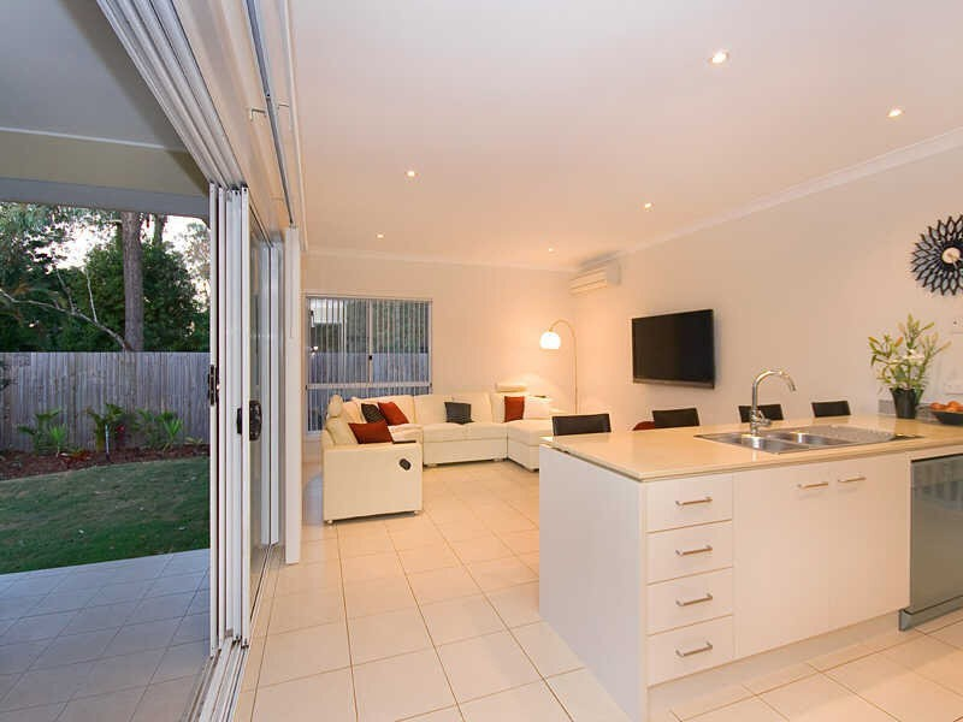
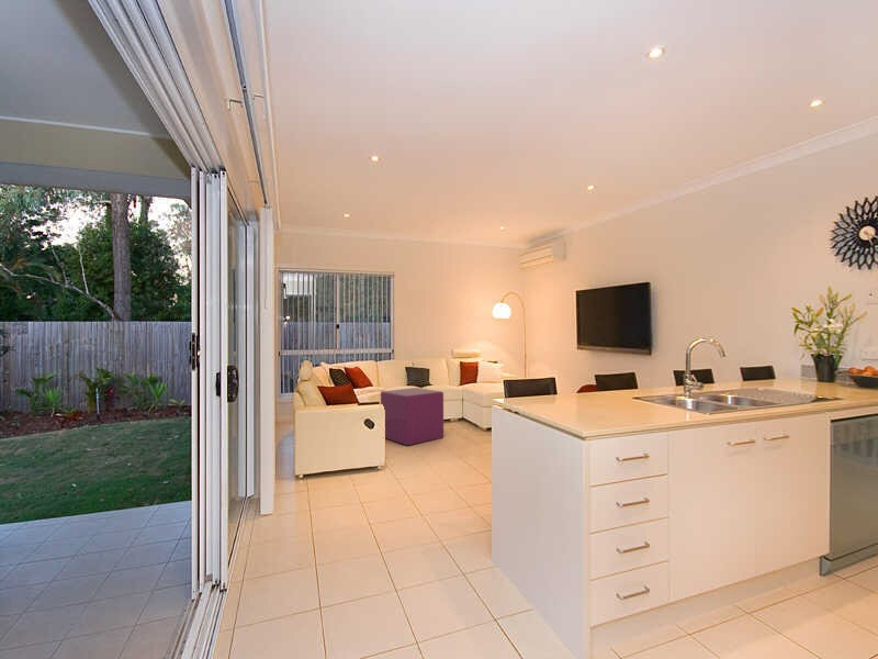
+ ottoman [380,387,444,447]
